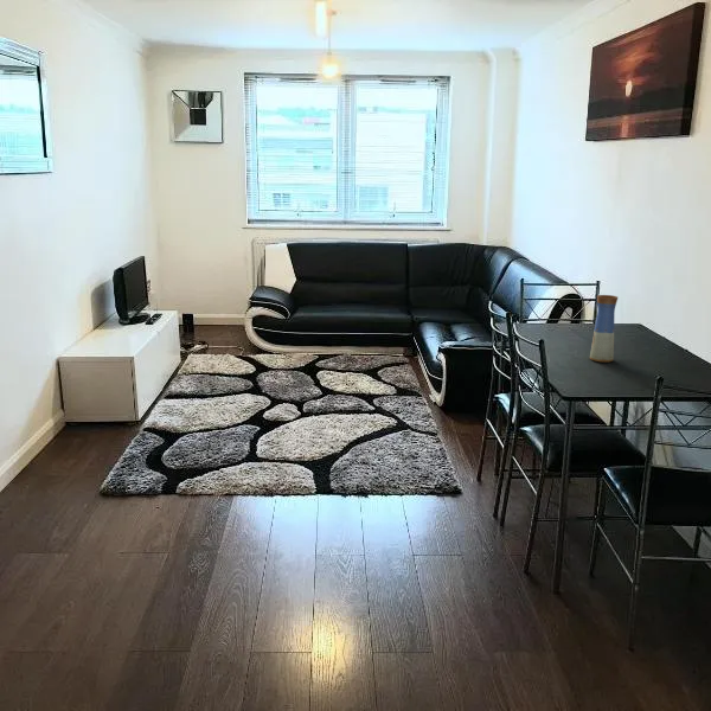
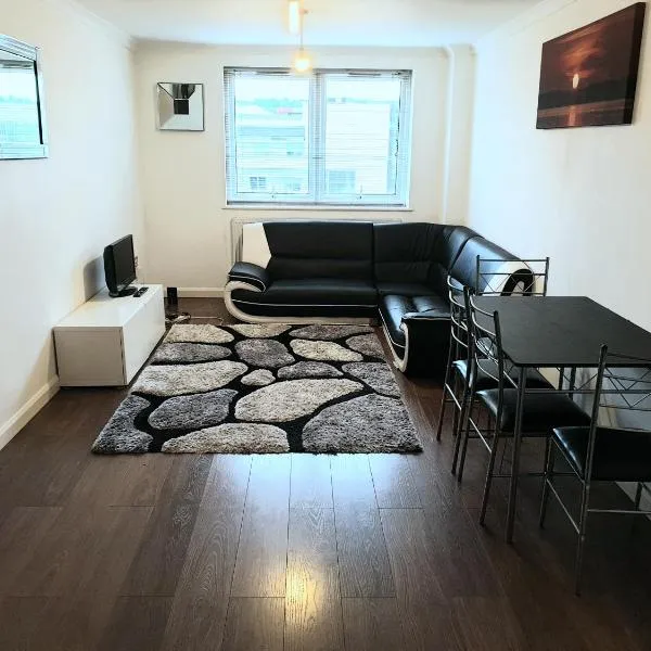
- vase [589,294,619,364]
